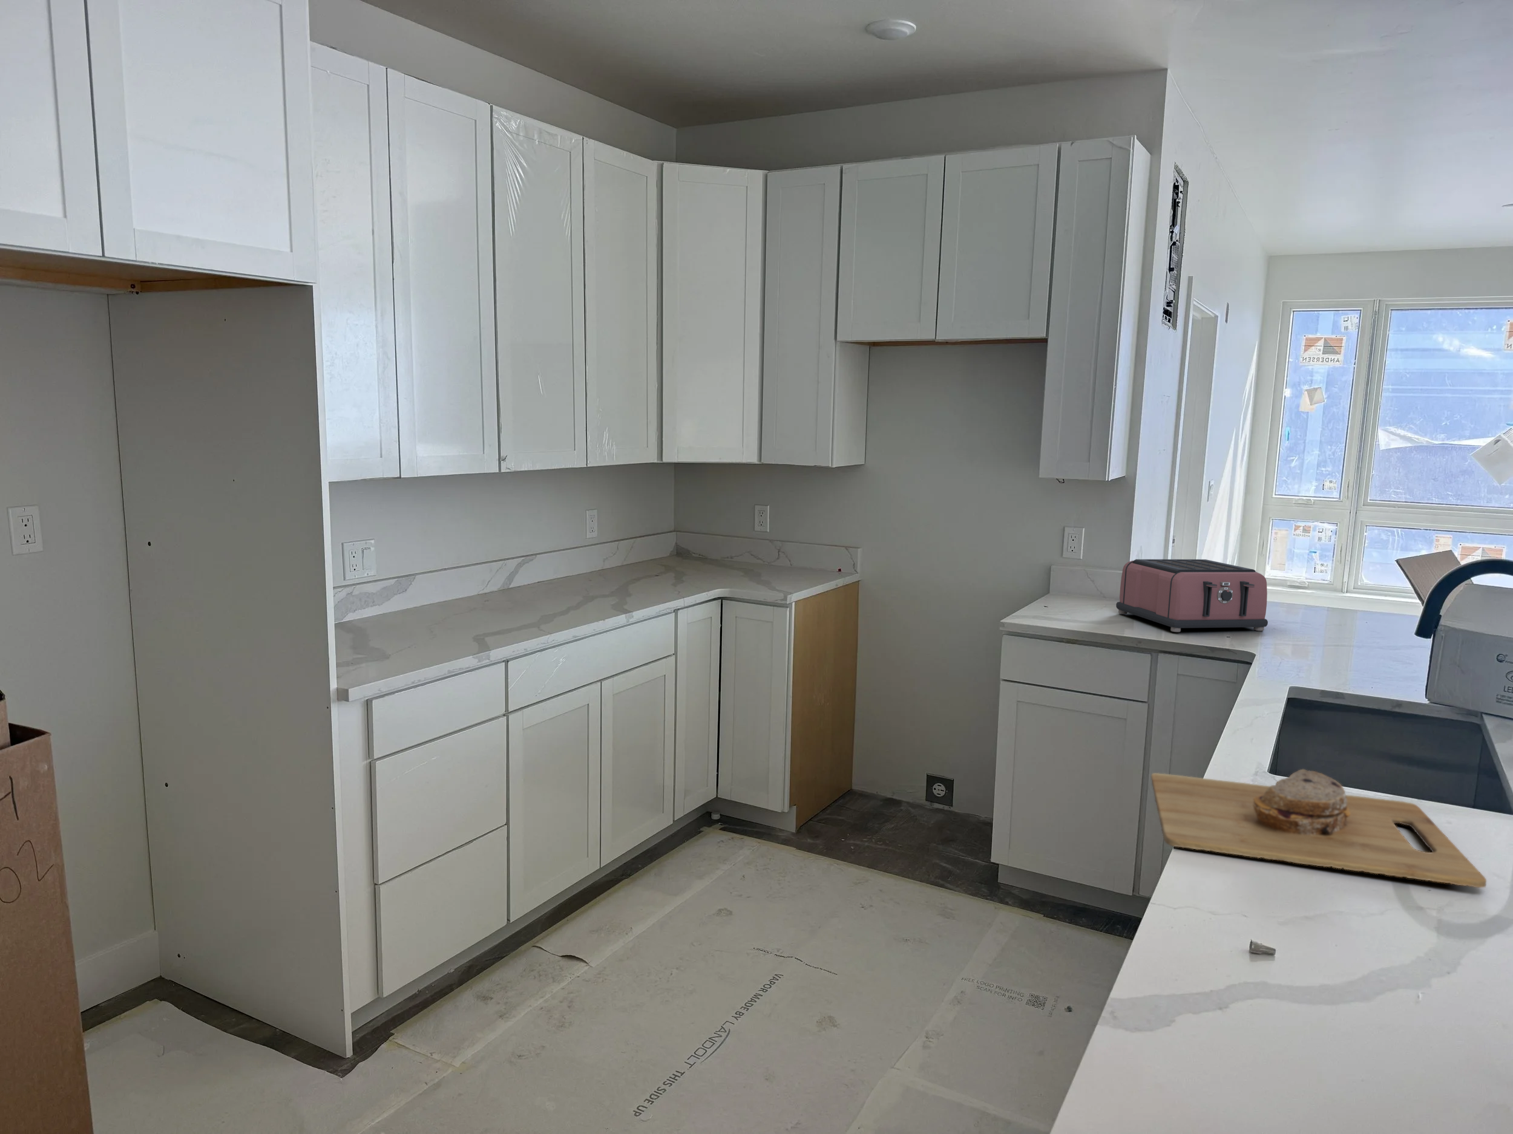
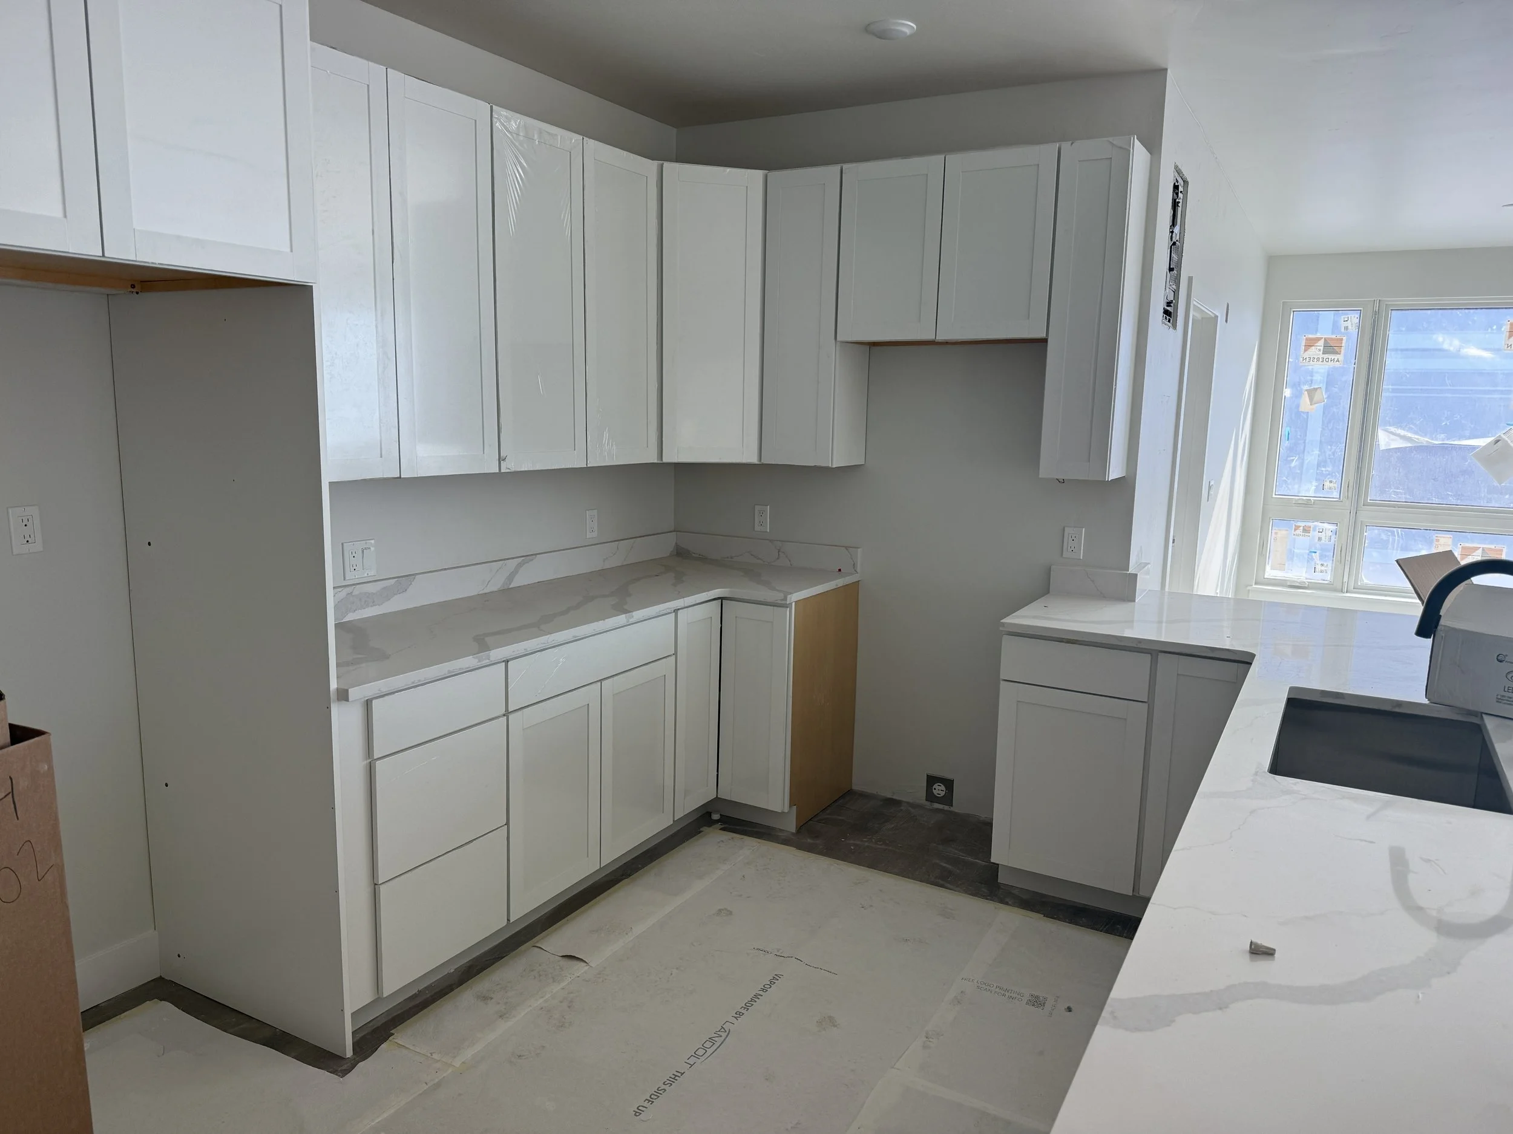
- toaster [1115,559,1269,633]
- cutting board [1151,768,1487,889]
